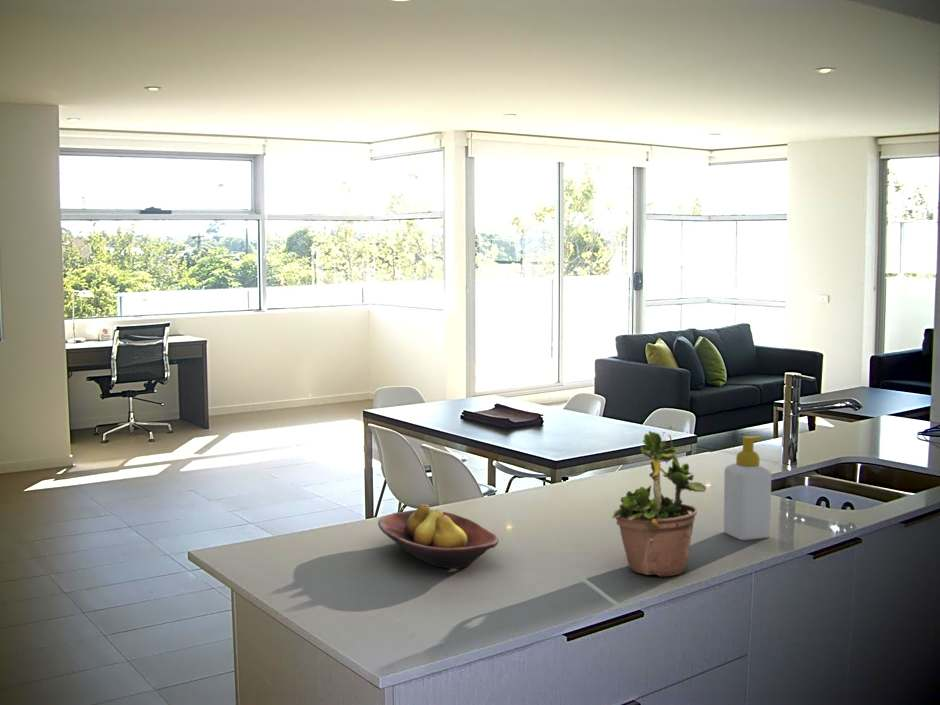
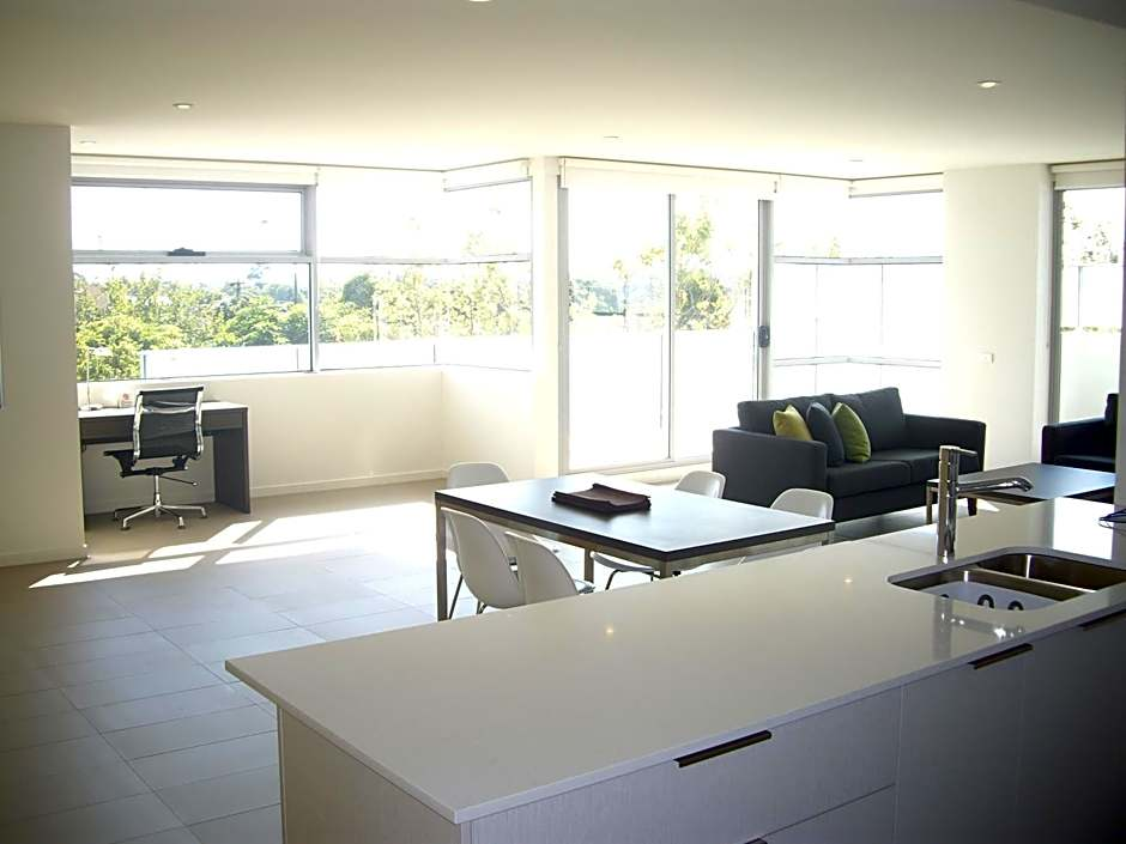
- fruit bowl [377,503,500,569]
- potted plant [611,417,707,577]
- soap bottle [722,435,772,541]
